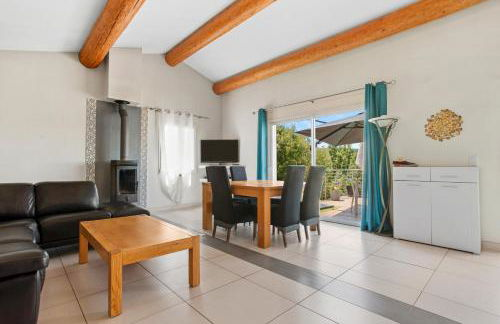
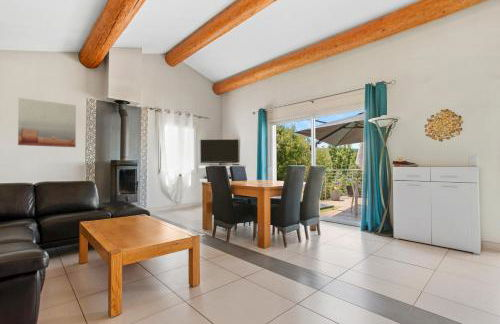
+ wall art [17,97,77,148]
